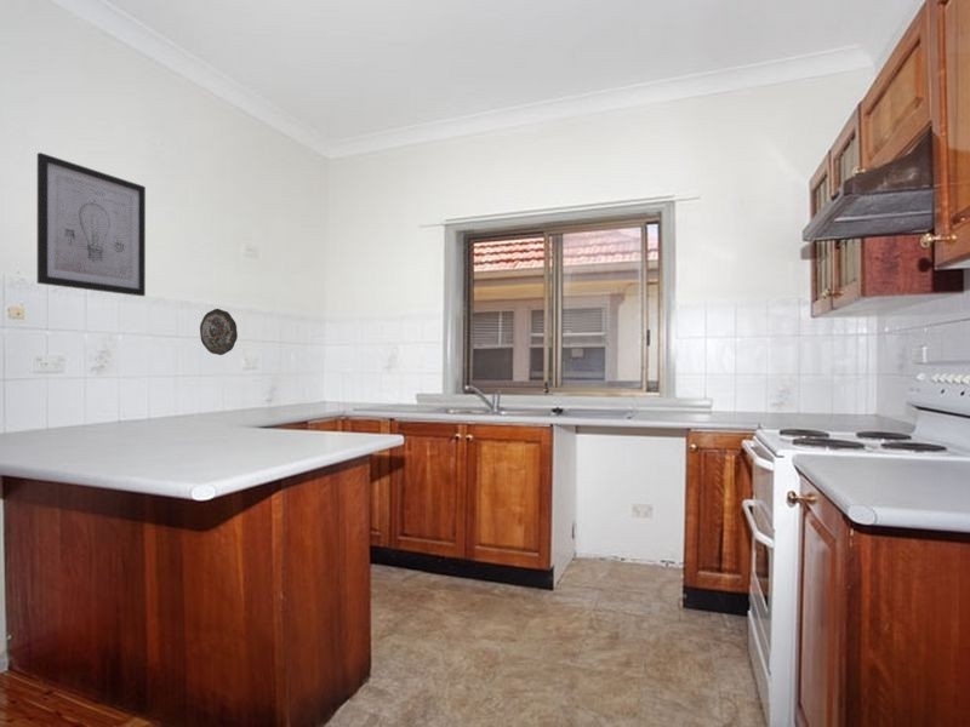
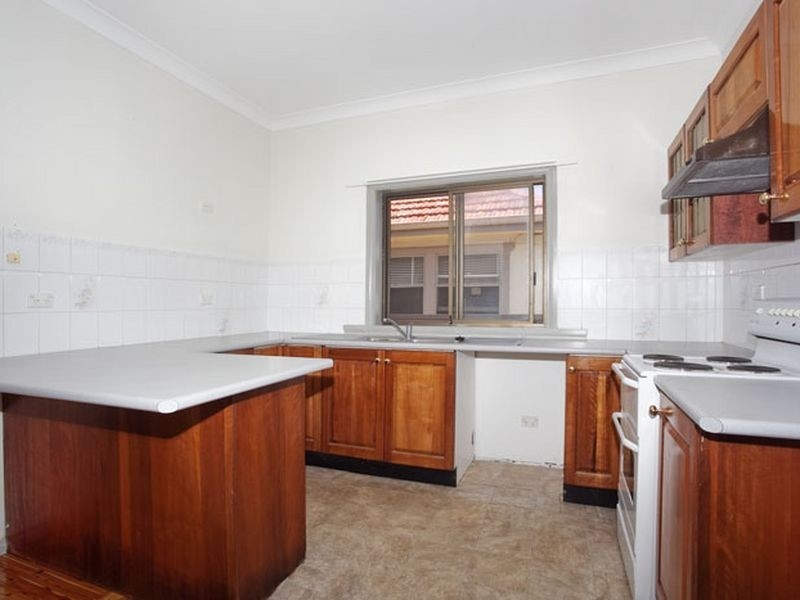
- decorative plate [199,308,239,356]
- wall art [36,151,147,297]
